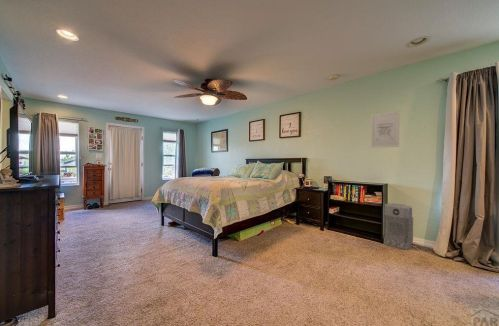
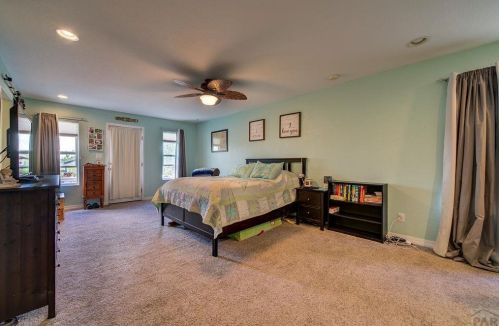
- air purifier [383,202,414,250]
- wall art [370,110,400,149]
